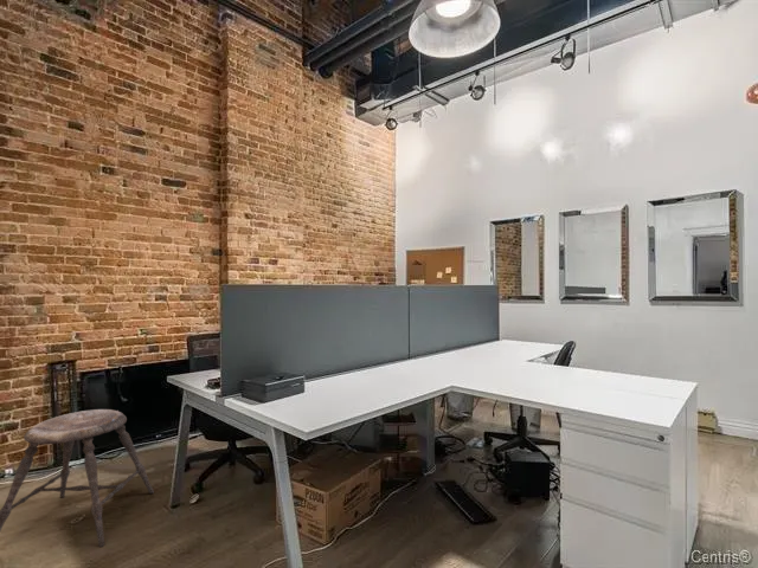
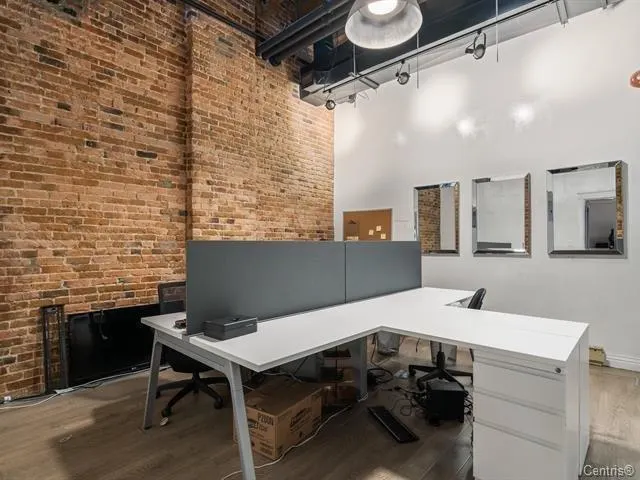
- stool [0,408,155,548]
